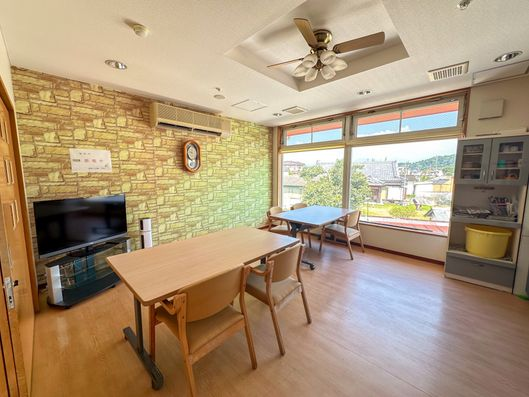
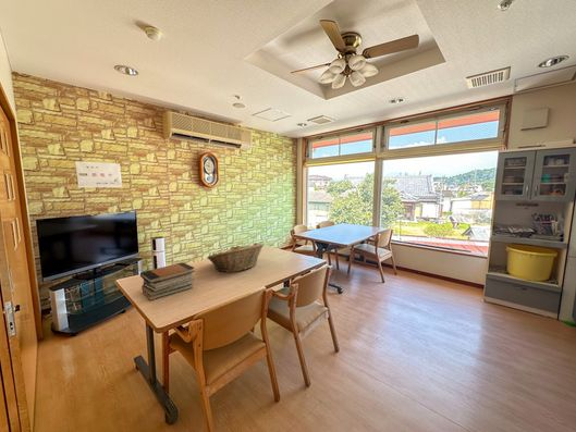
+ fruit basket [206,242,266,273]
+ book stack [139,261,195,301]
